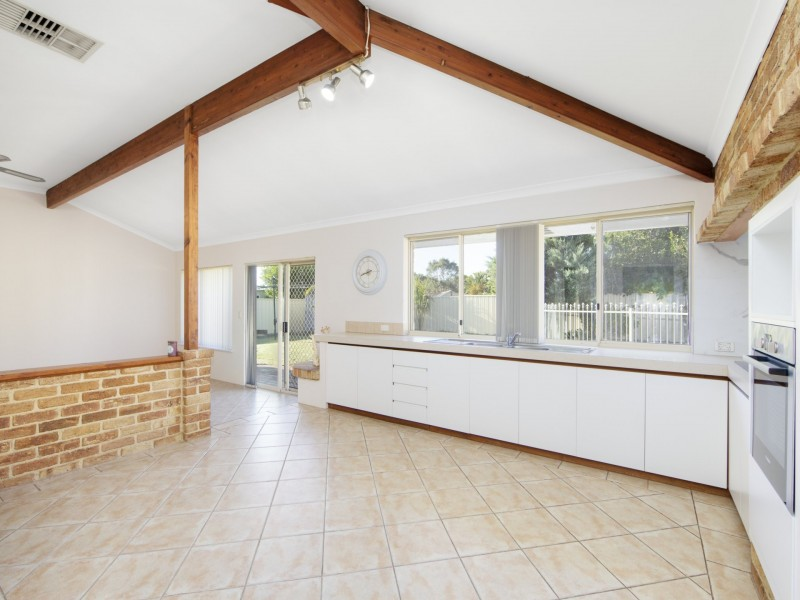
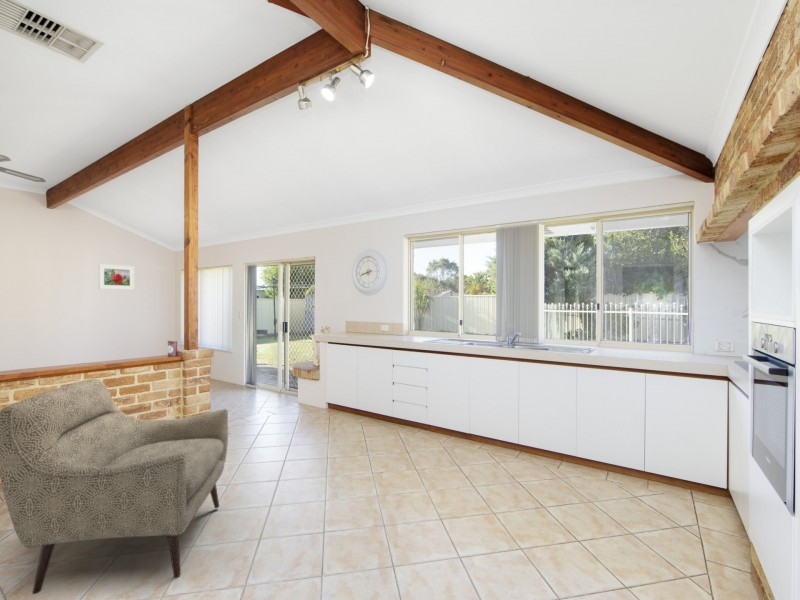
+ chair [0,377,229,595]
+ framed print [98,263,135,291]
